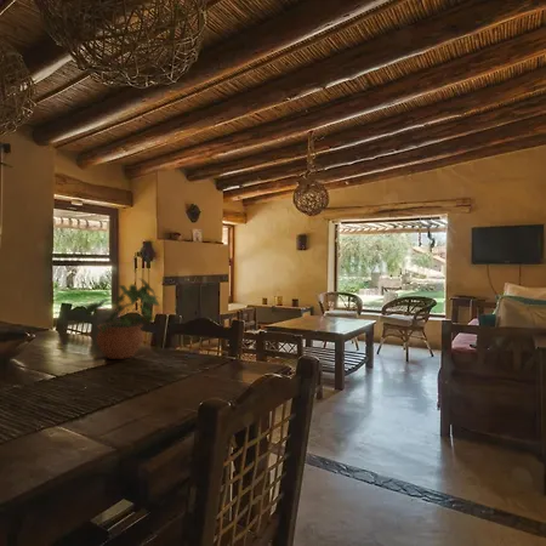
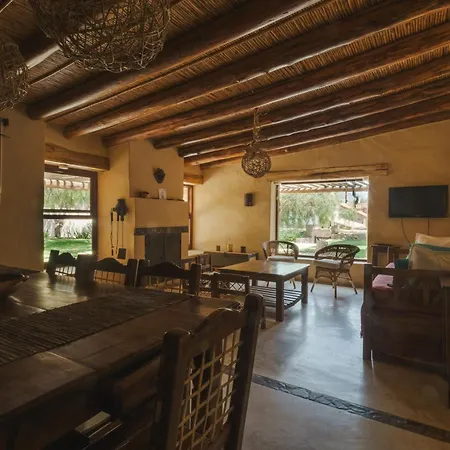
- potted plant [84,277,161,360]
